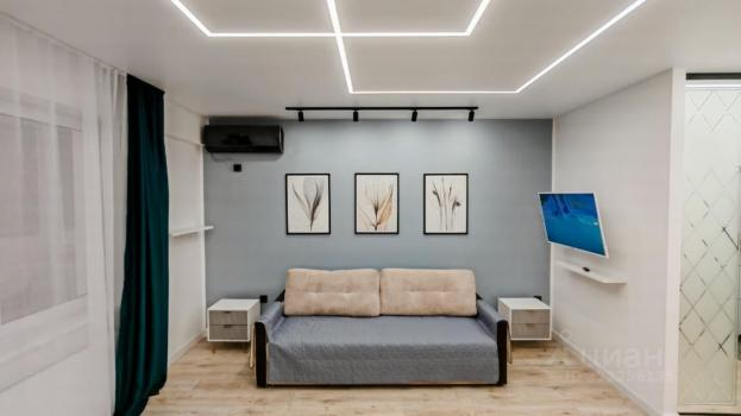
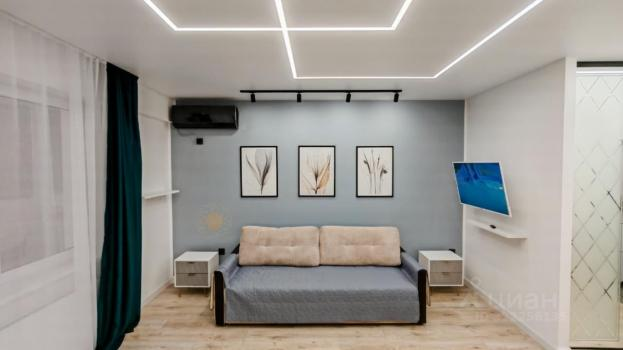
+ decorative wall piece [195,201,233,240]
